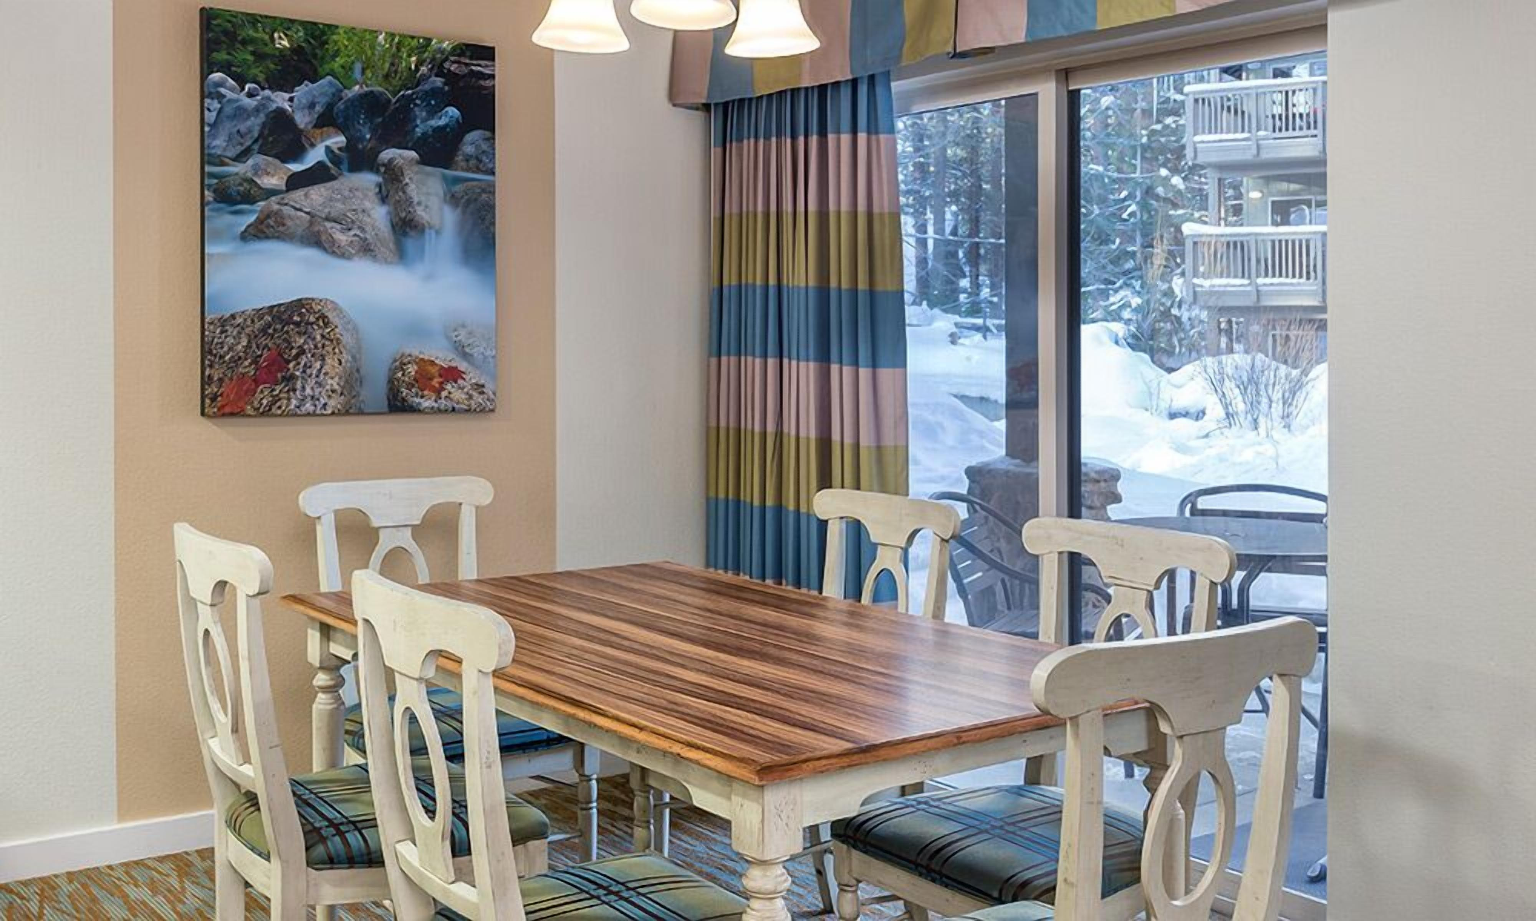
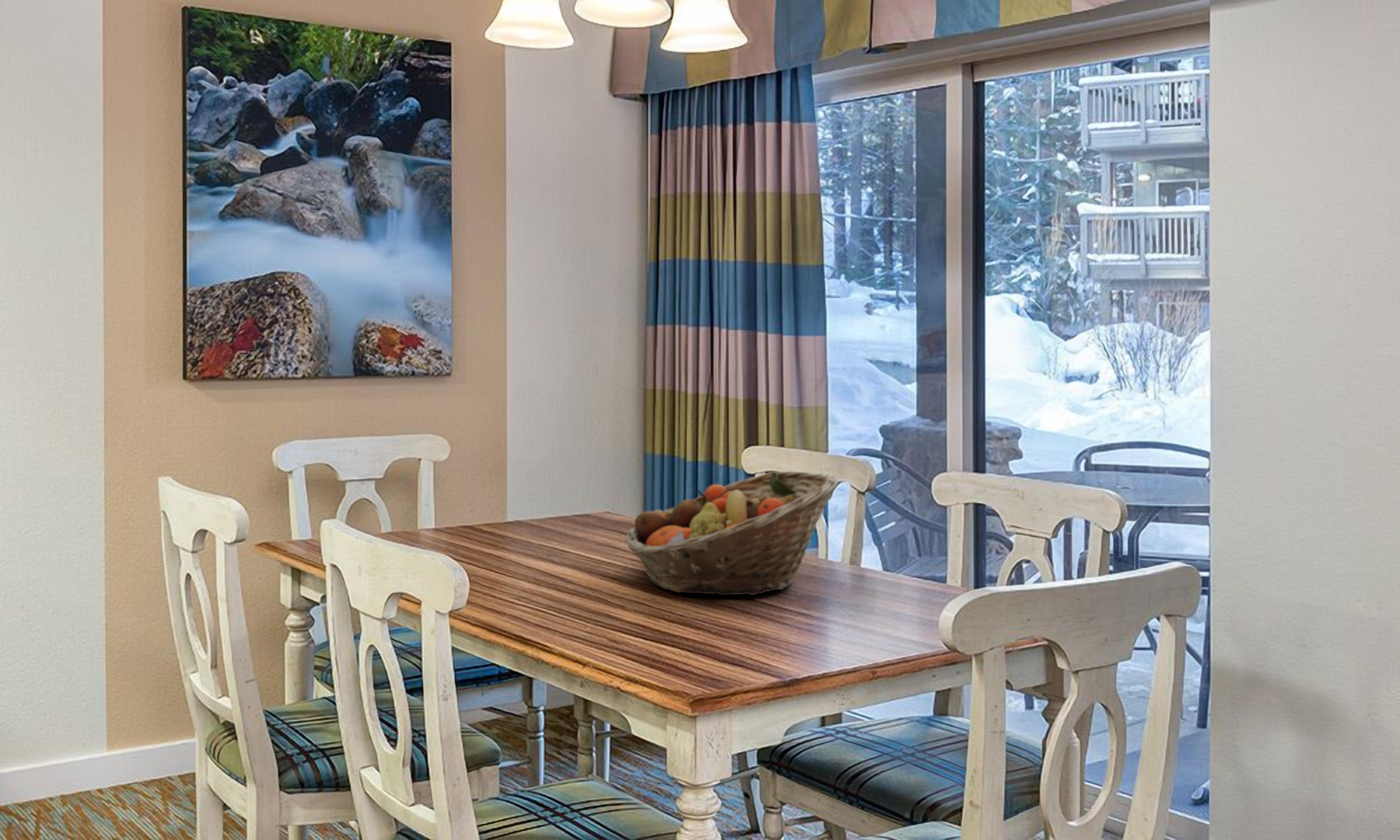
+ fruit basket [625,471,839,595]
